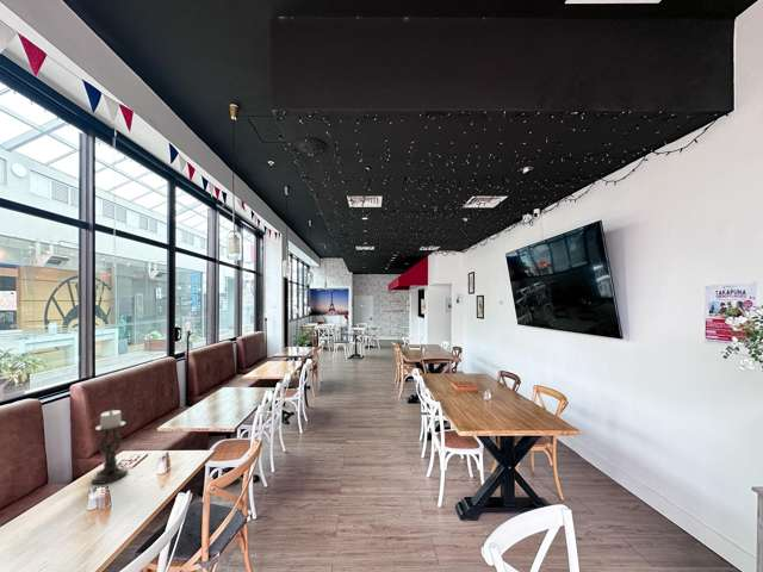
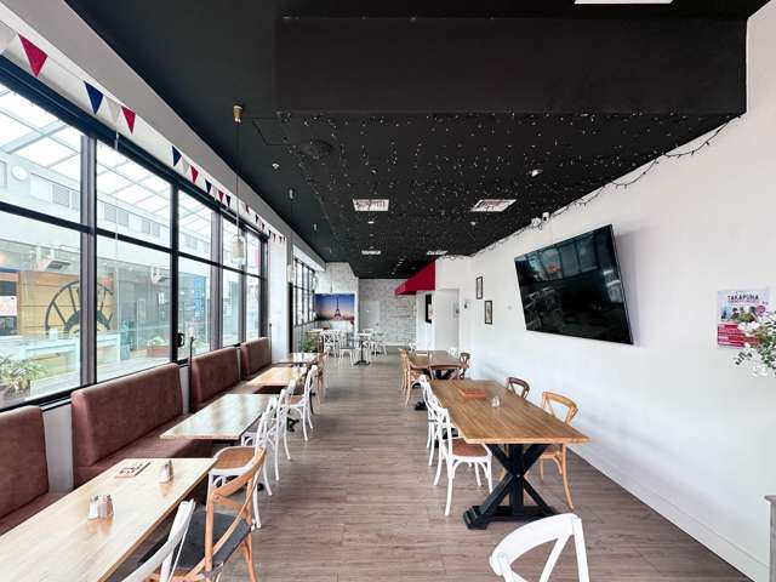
- candle holder [91,409,129,485]
